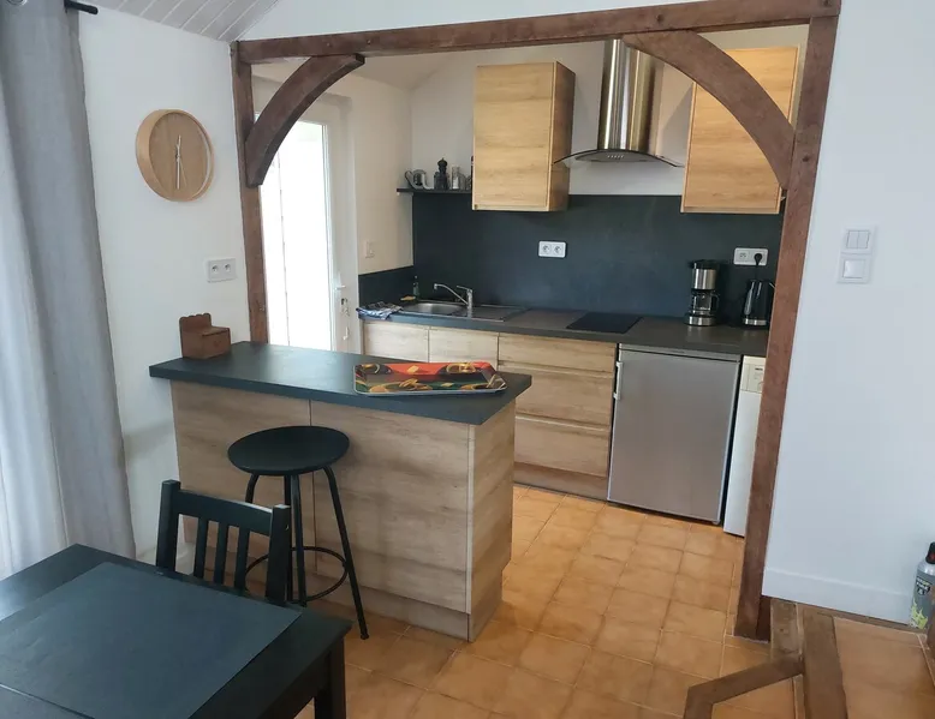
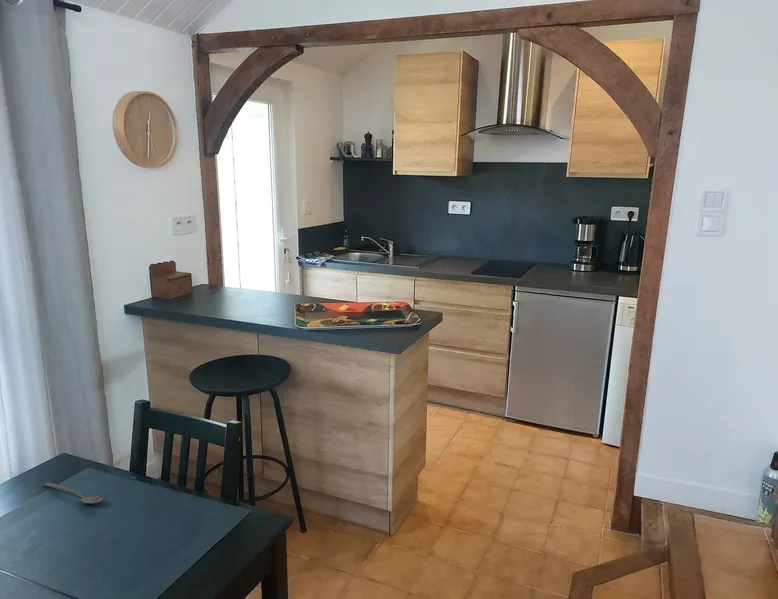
+ spoon [43,482,103,504]
